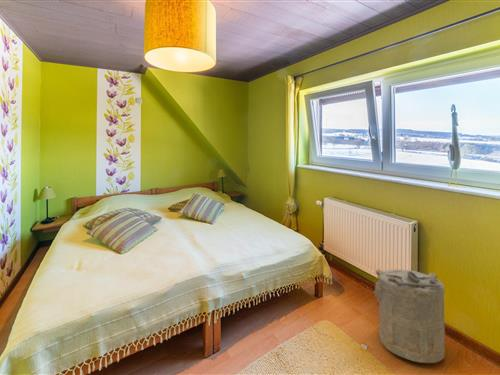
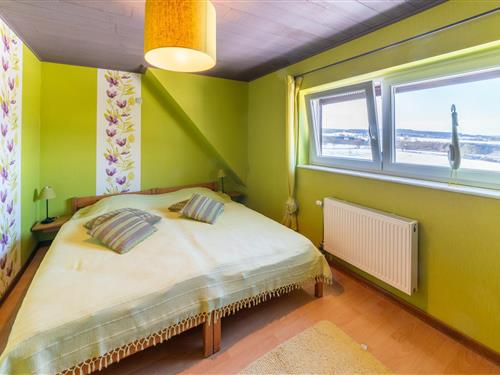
- laundry hamper [372,268,446,364]
